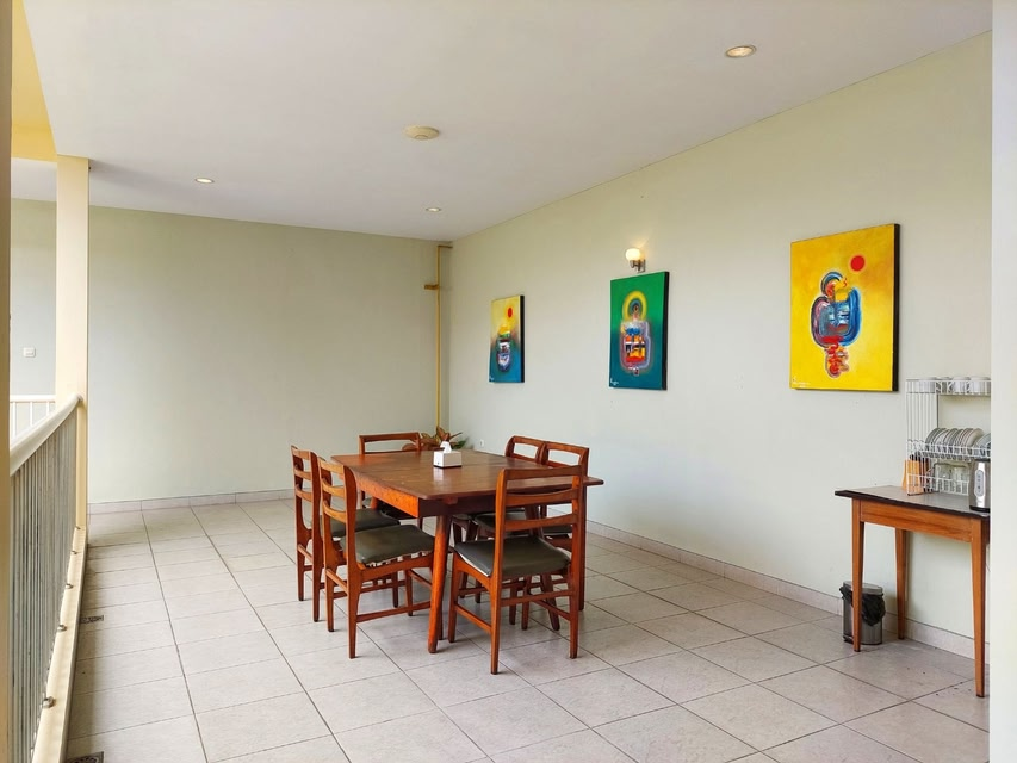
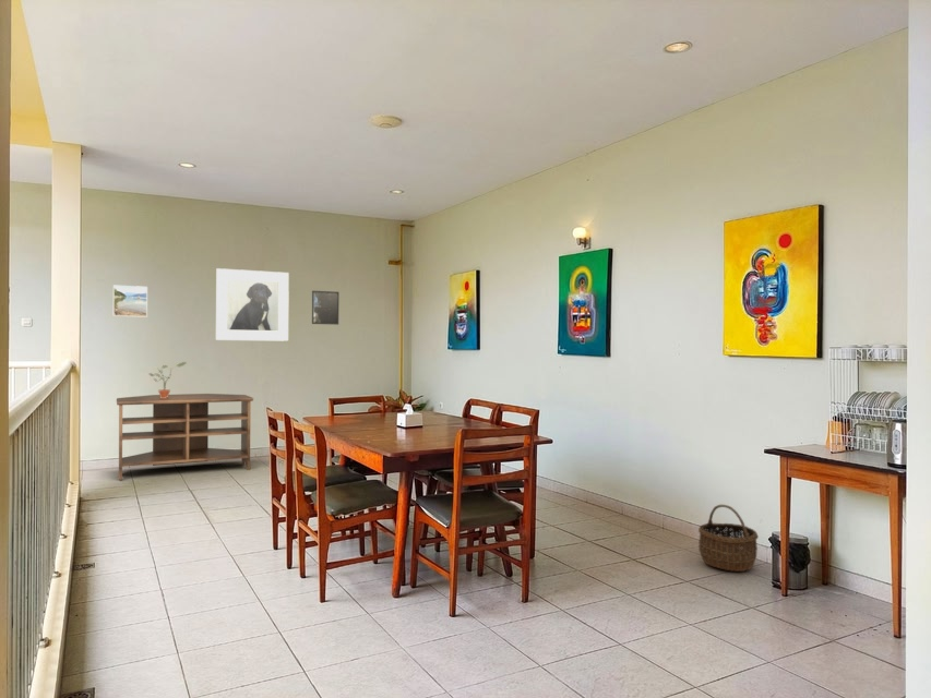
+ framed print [215,267,290,342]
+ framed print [112,285,148,317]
+ potted plant [147,361,188,398]
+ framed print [311,290,339,326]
+ tv stand [116,393,254,481]
+ wicker basket [697,504,760,573]
